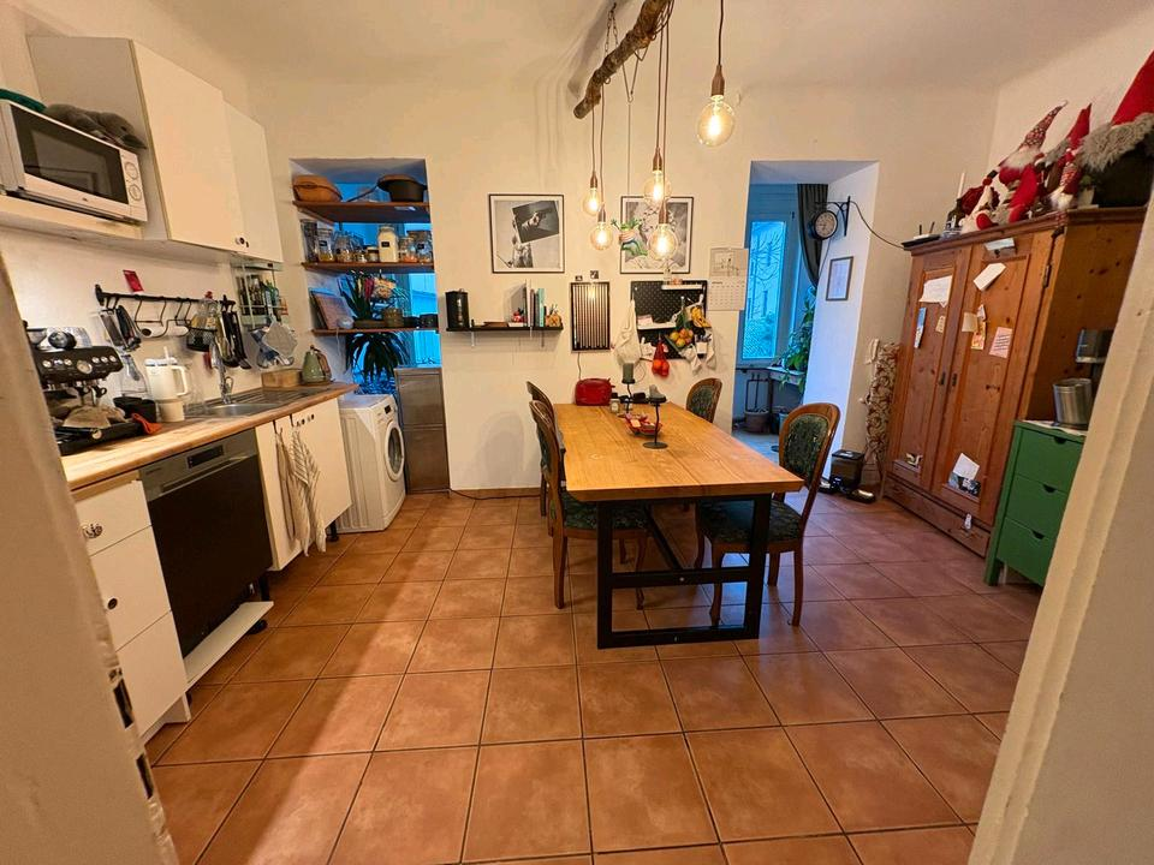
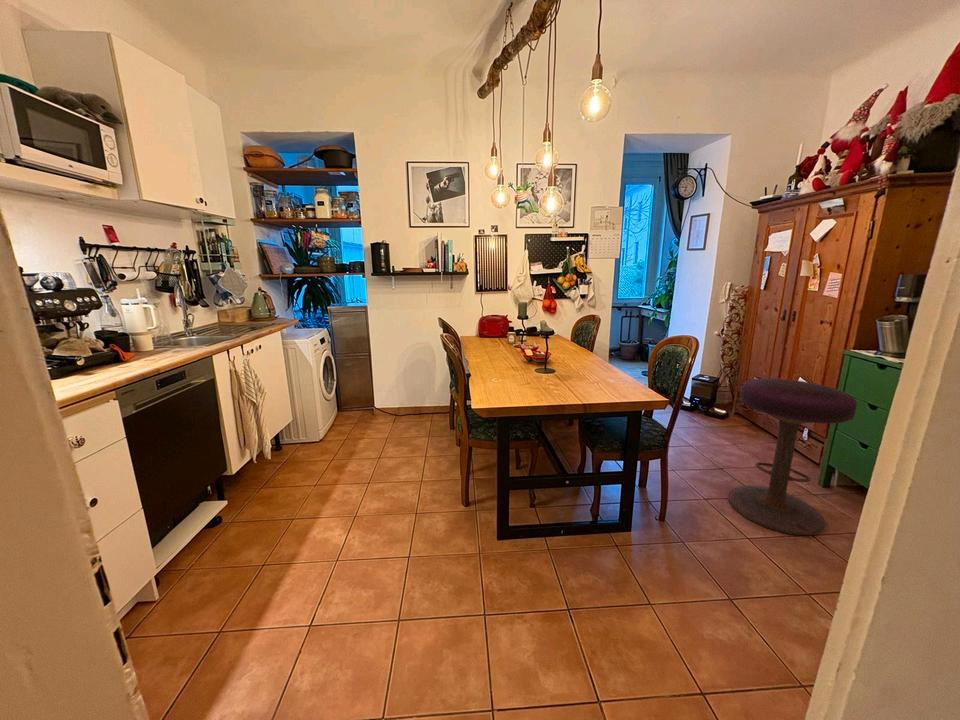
+ stool [727,377,858,536]
